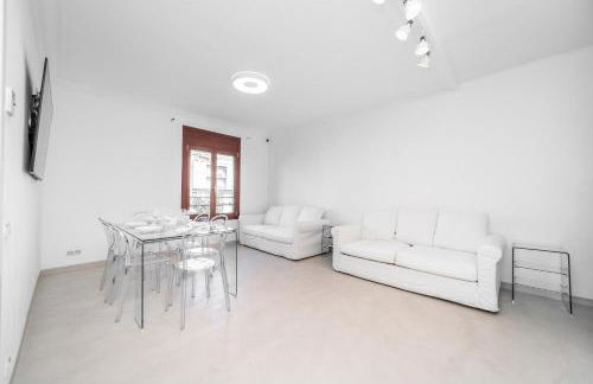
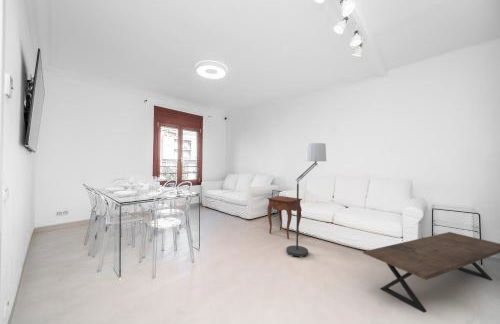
+ floor lamp [285,142,327,258]
+ side table [266,195,303,240]
+ coffee table [362,231,500,314]
